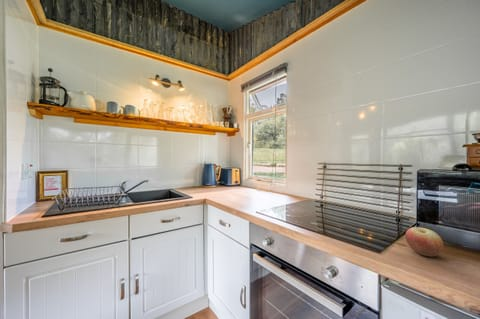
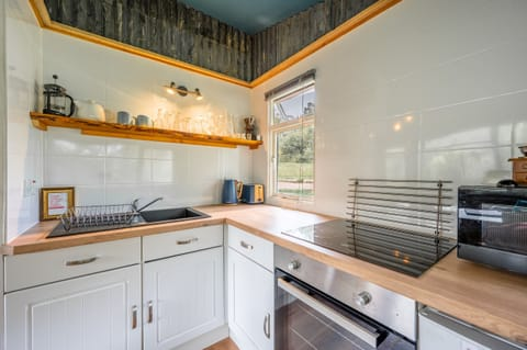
- apple [404,226,445,257]
